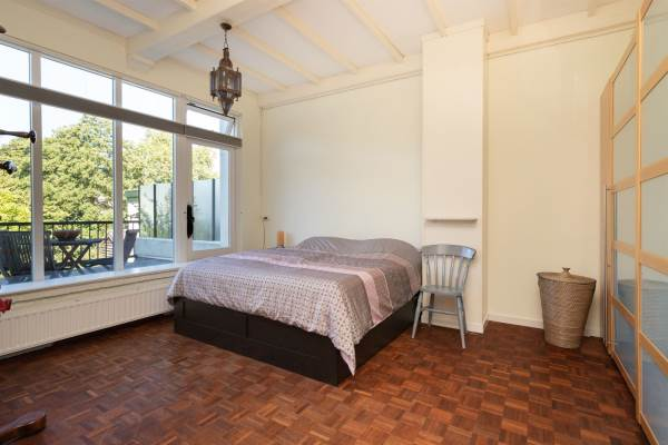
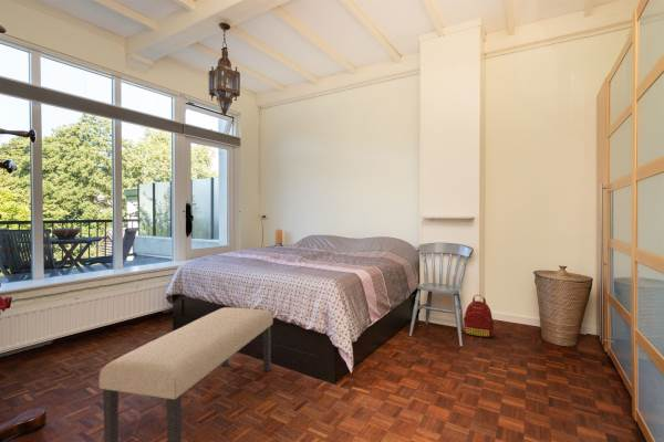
+ bench [97,306,274,442]
+ backpack [461,294,495,338]
